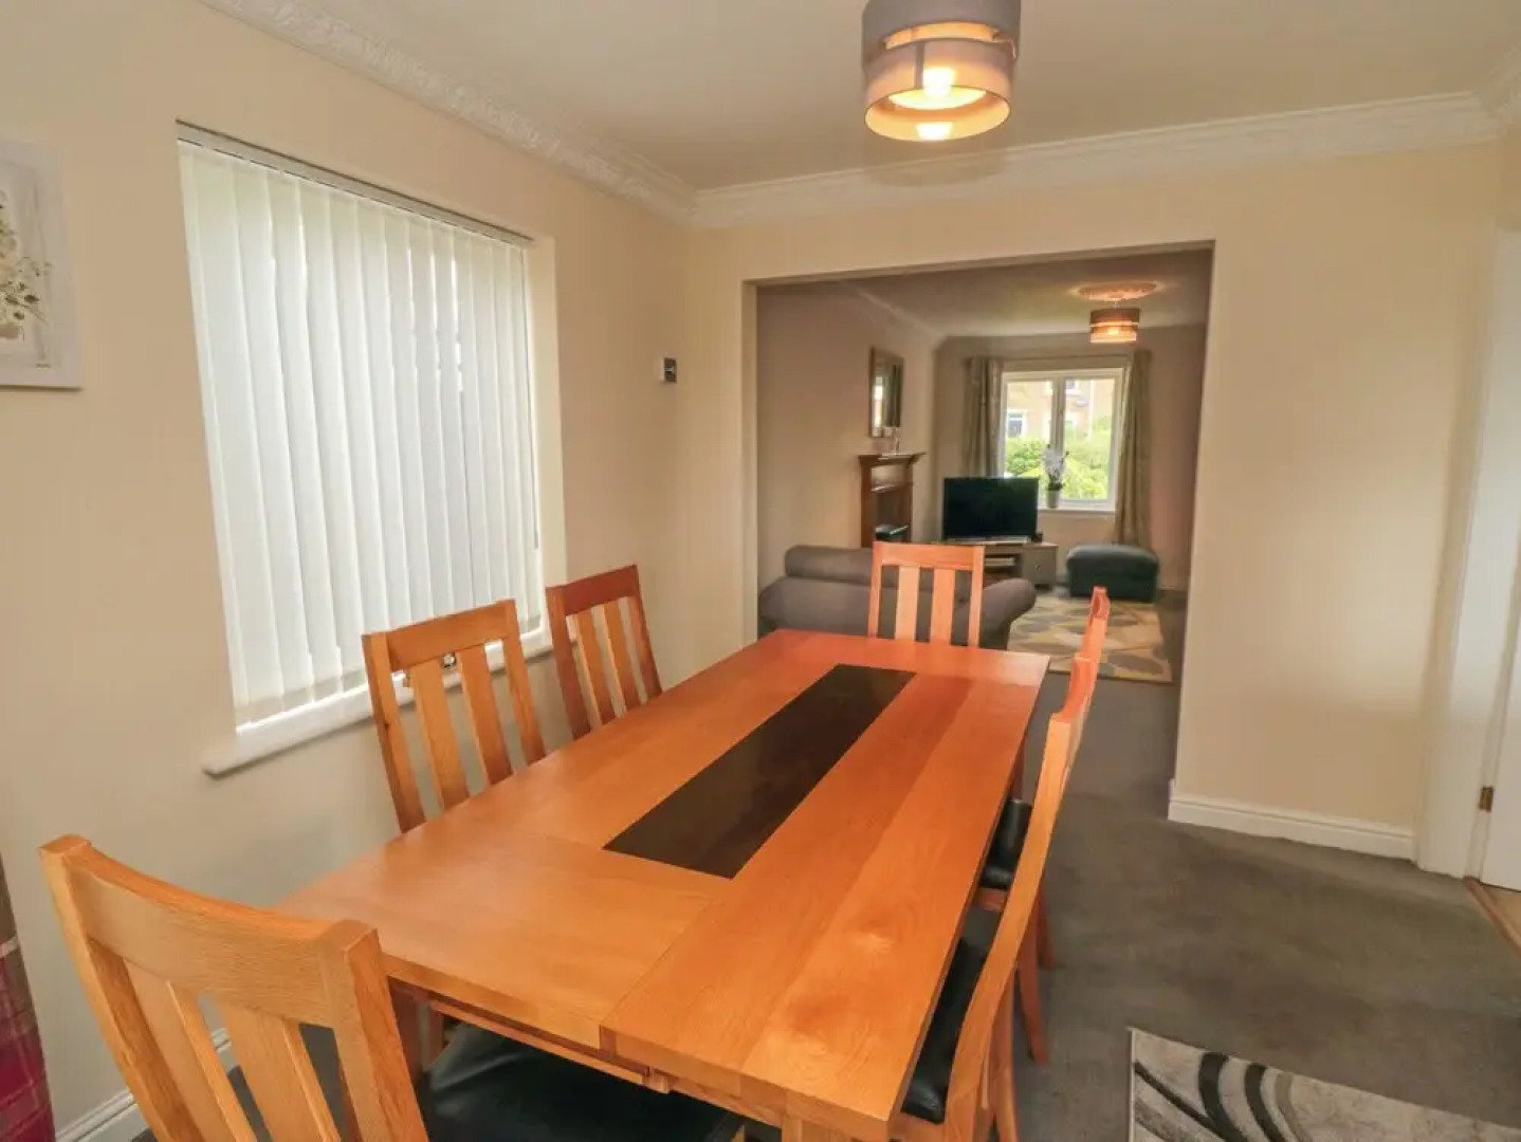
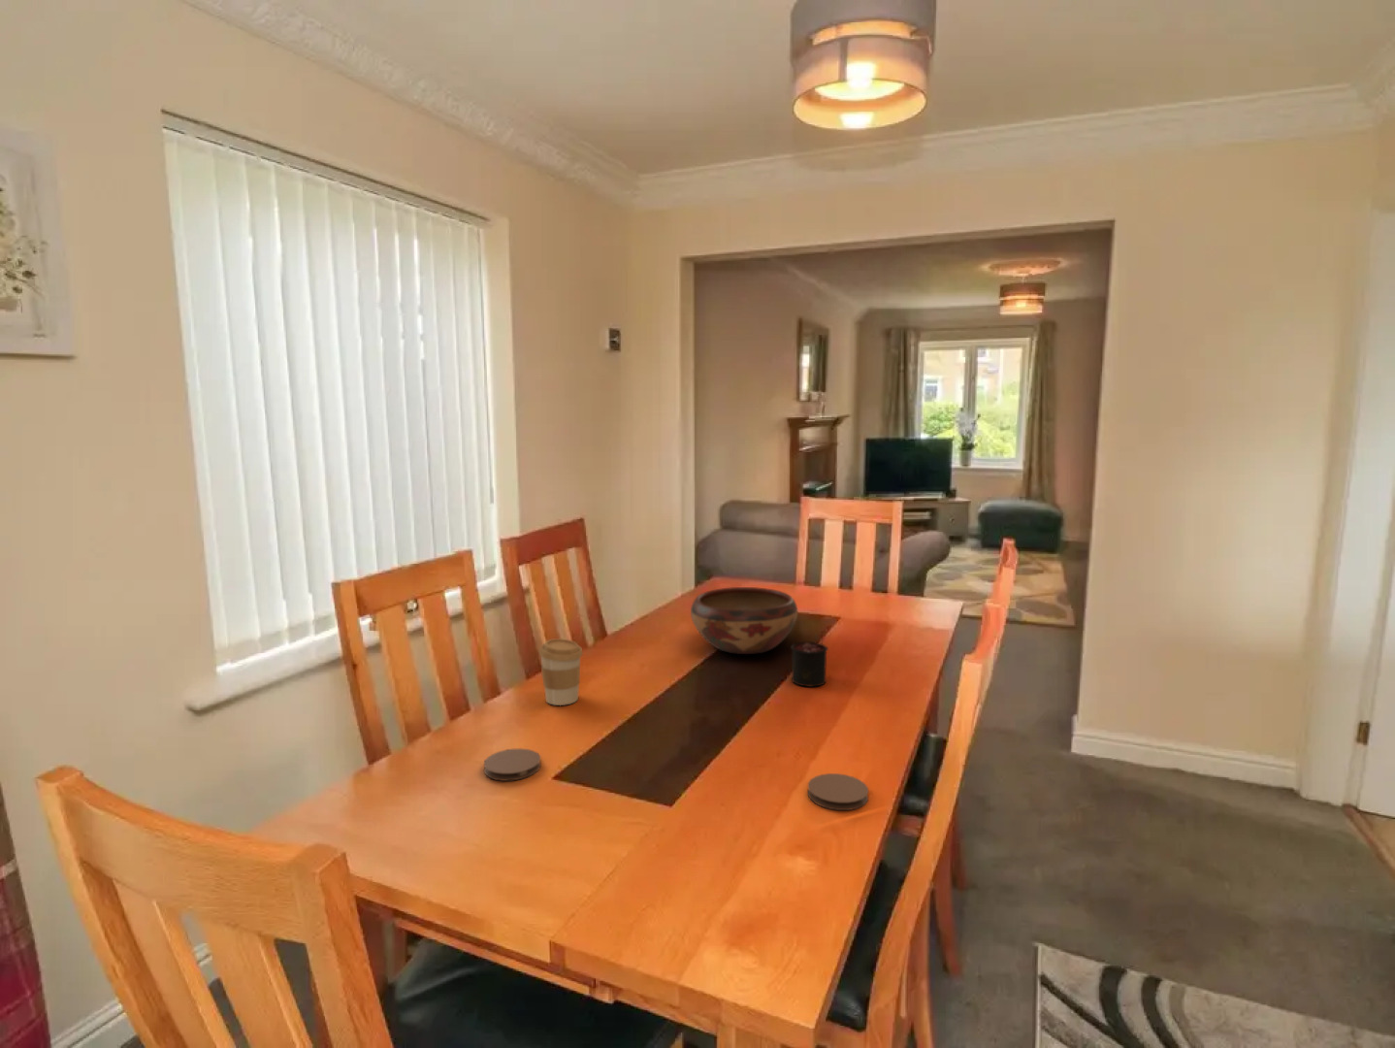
+ coaster [808,773,869,811]
+ coaster [483,747,541,782]
+ decorative bowl [690,586,799,655]
+ candle [790,630,830,688]
+ coffee cup [538,637,584,707]
